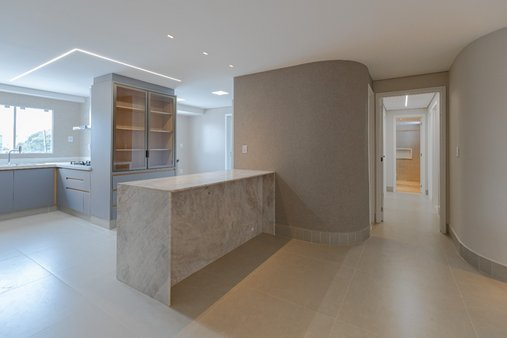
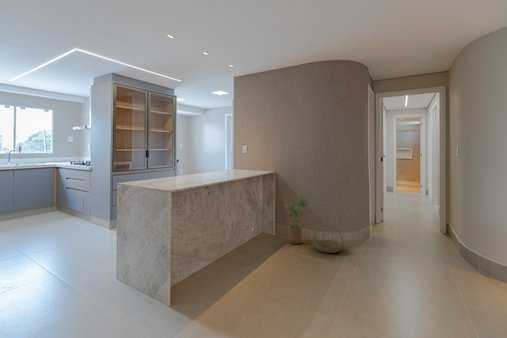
+ house plant [284,196,313,245]
+ basket [312,224,344,254]
